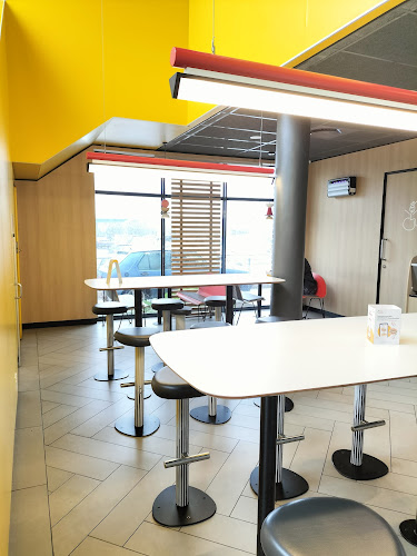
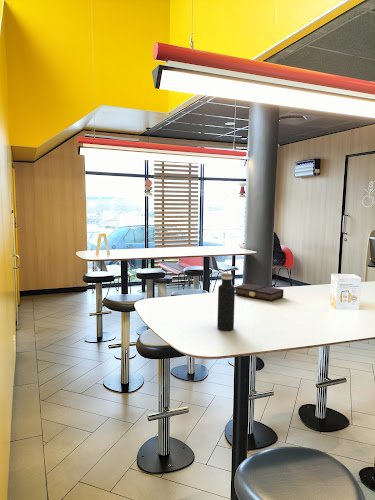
+ book [234,283,285,302]
+ water bottle [216,273,236,332]
